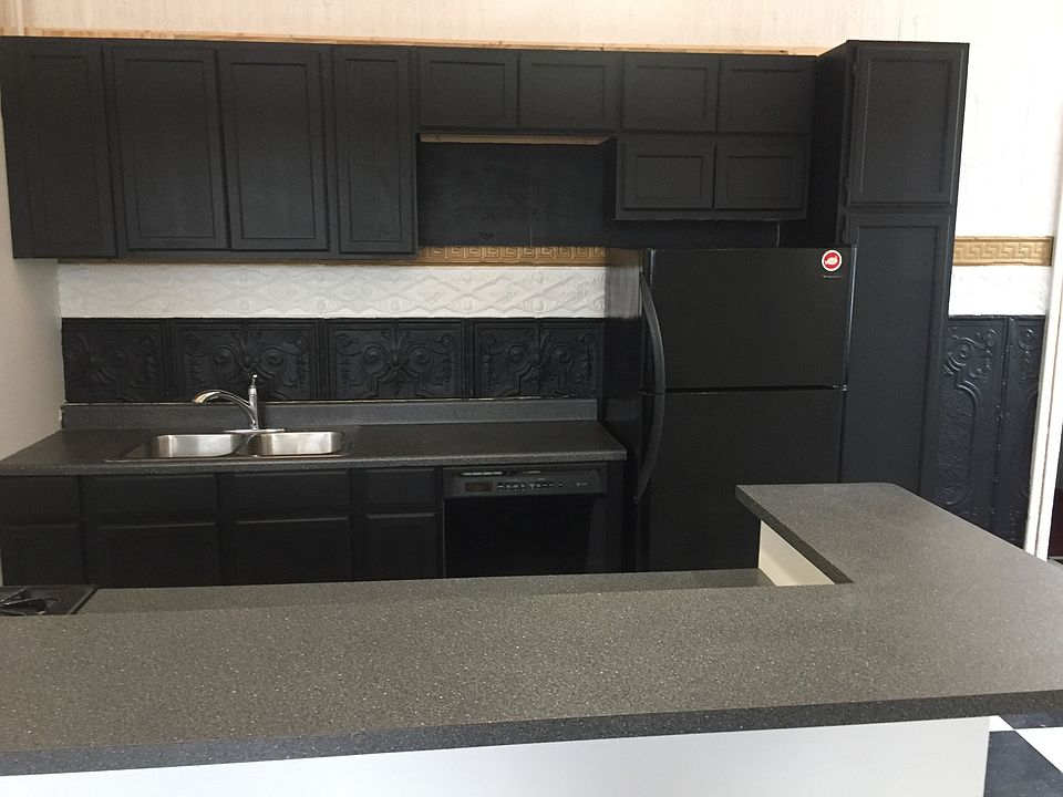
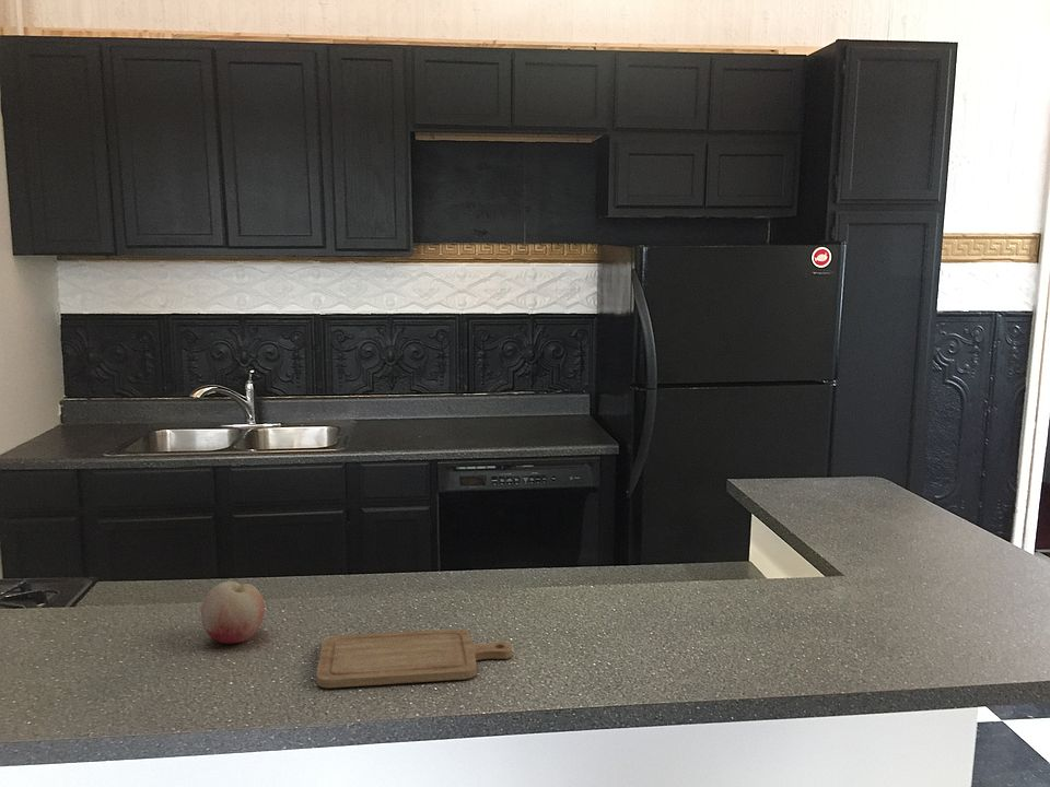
+ fruit [200,580,266,645]
+ chopping board [315,627,513,689]
